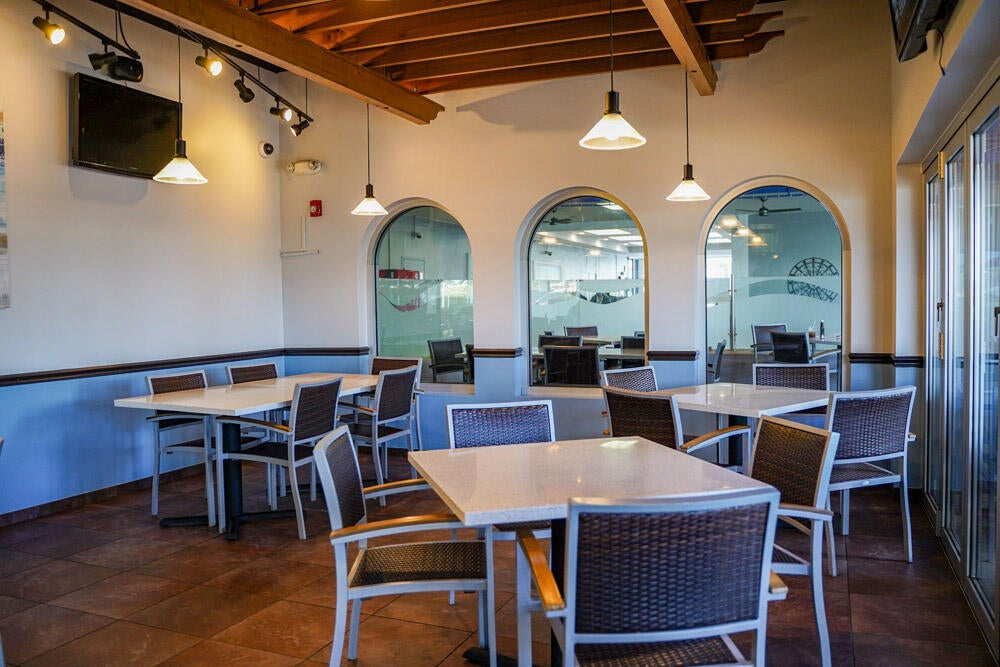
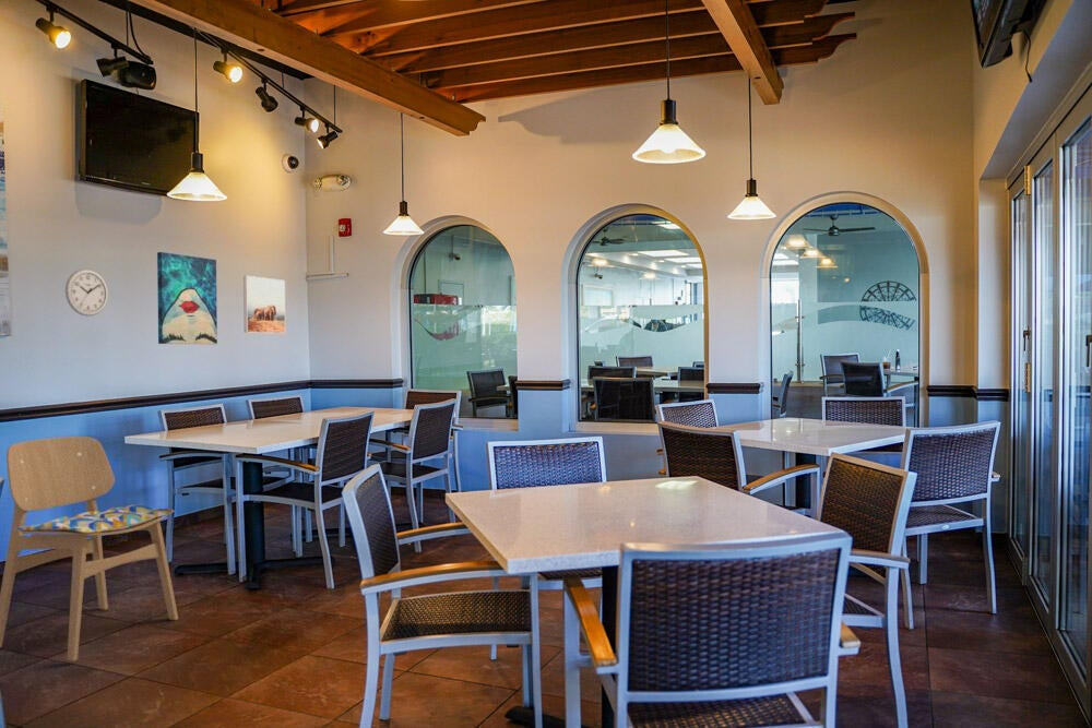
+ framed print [242,275,286,335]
+ wall clock [64,267,109,318]
+ dining chair [0,435,179,663]
+ wall art [156,251,218,346]
